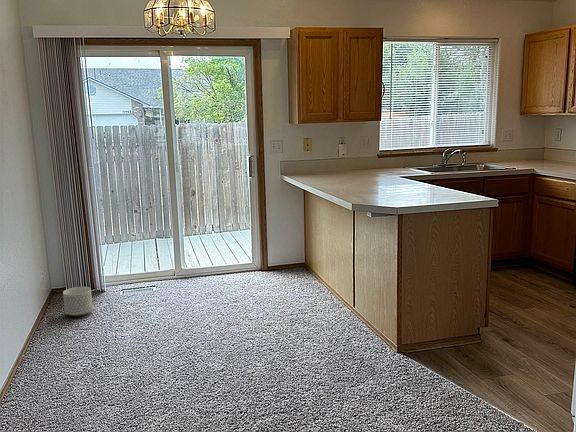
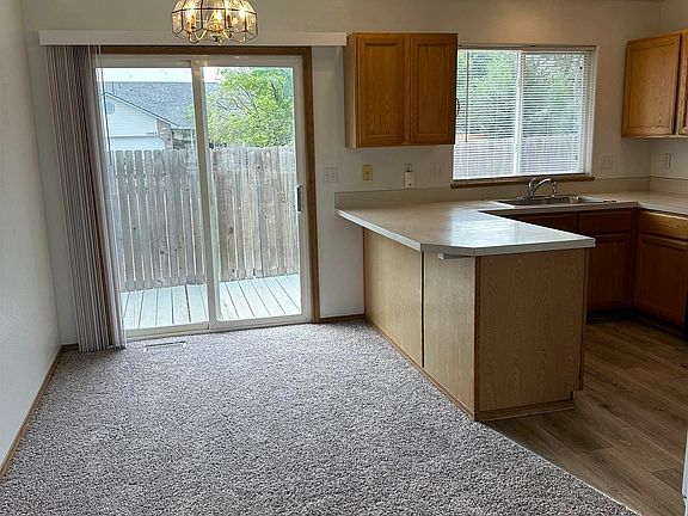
- planter [62,286,94,317]
